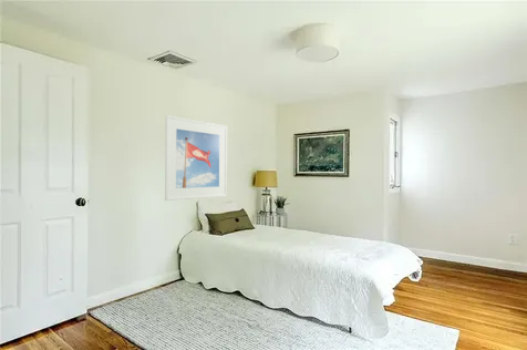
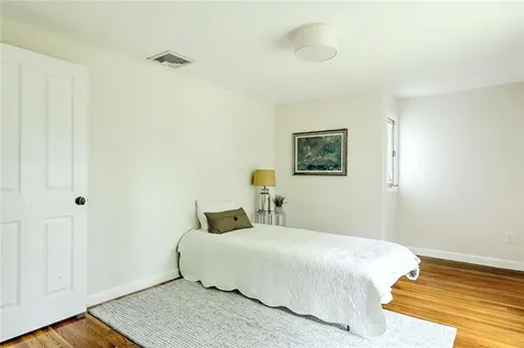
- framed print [164,114,228,202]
